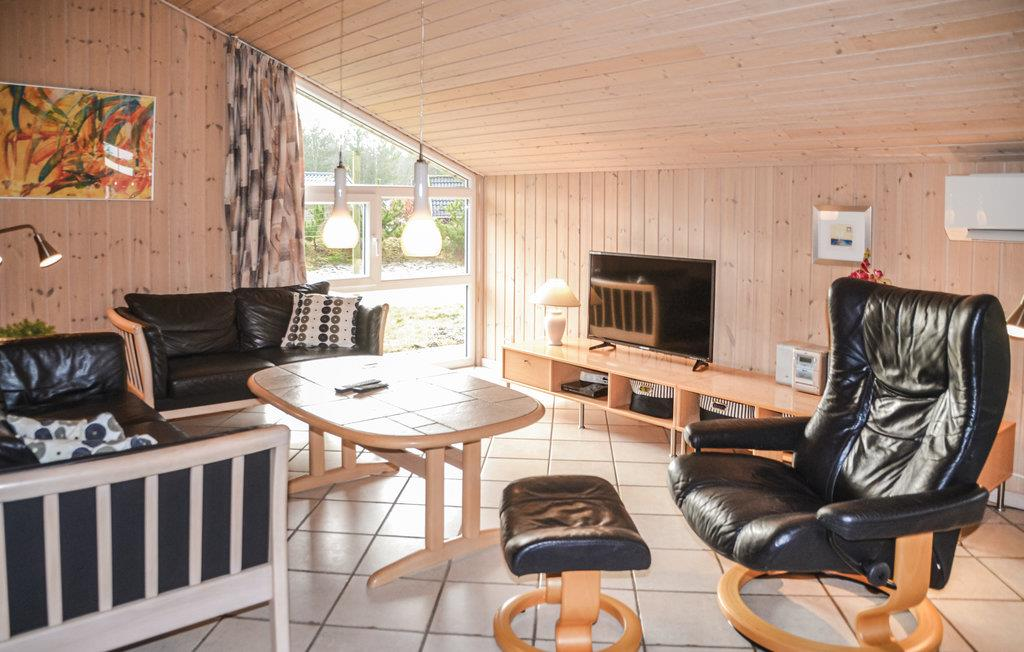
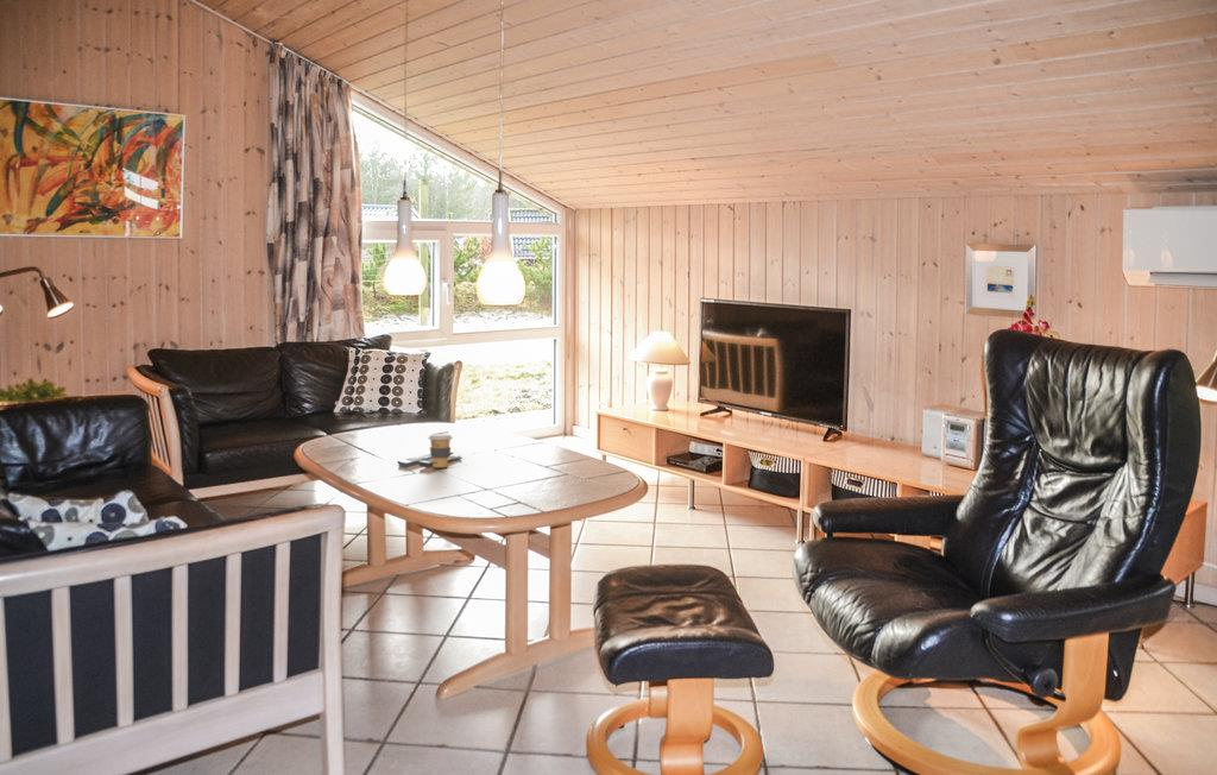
+ coffee cup [428,433,454,468]
